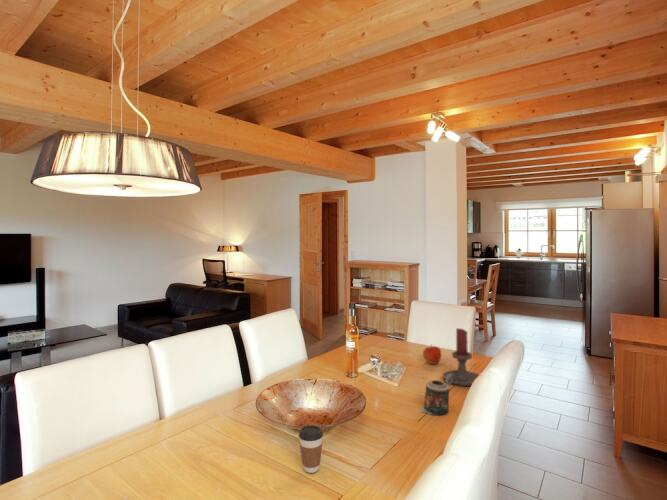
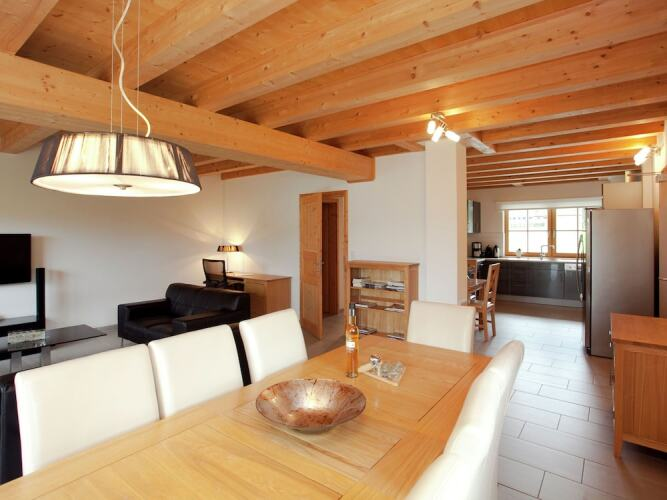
- candle [420,379,450,416]
- coffee cup [298,424,324,474]
- candle holder [442,327,480,387]
- apple [422,345,442,365]
